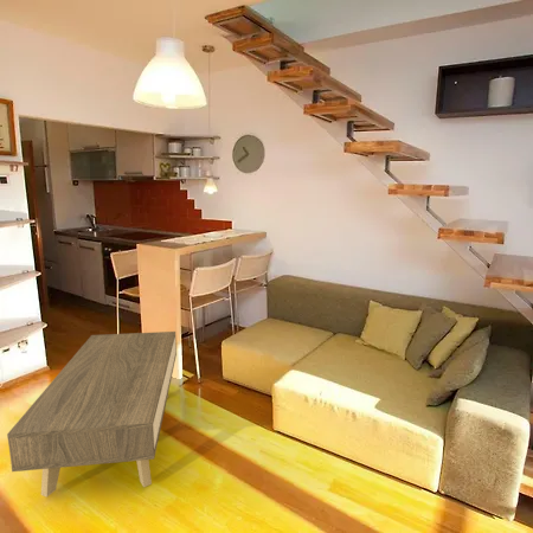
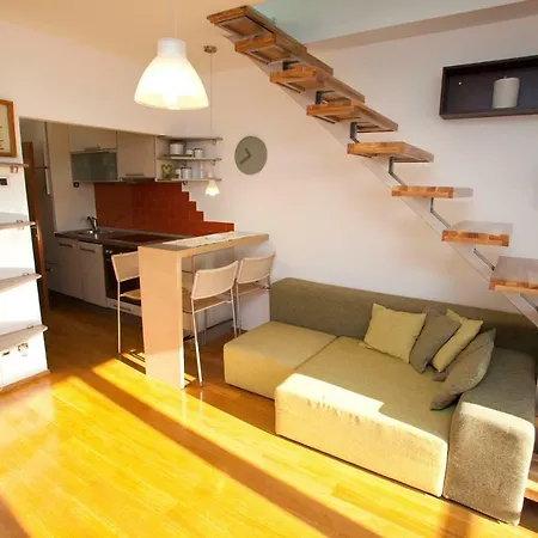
- coffee table [6,330,178,499]
